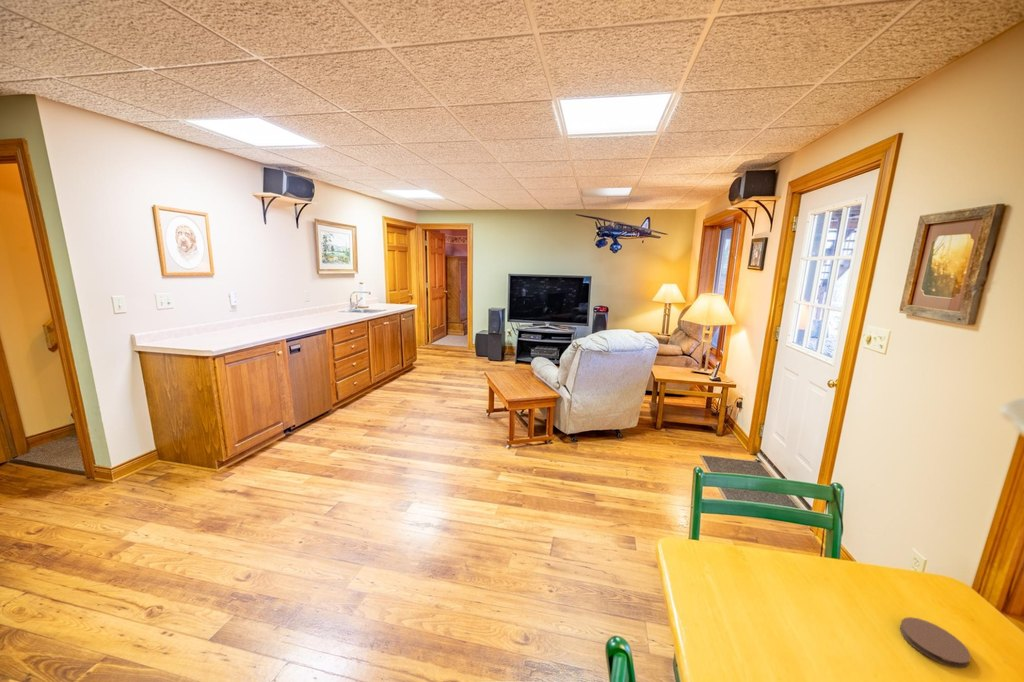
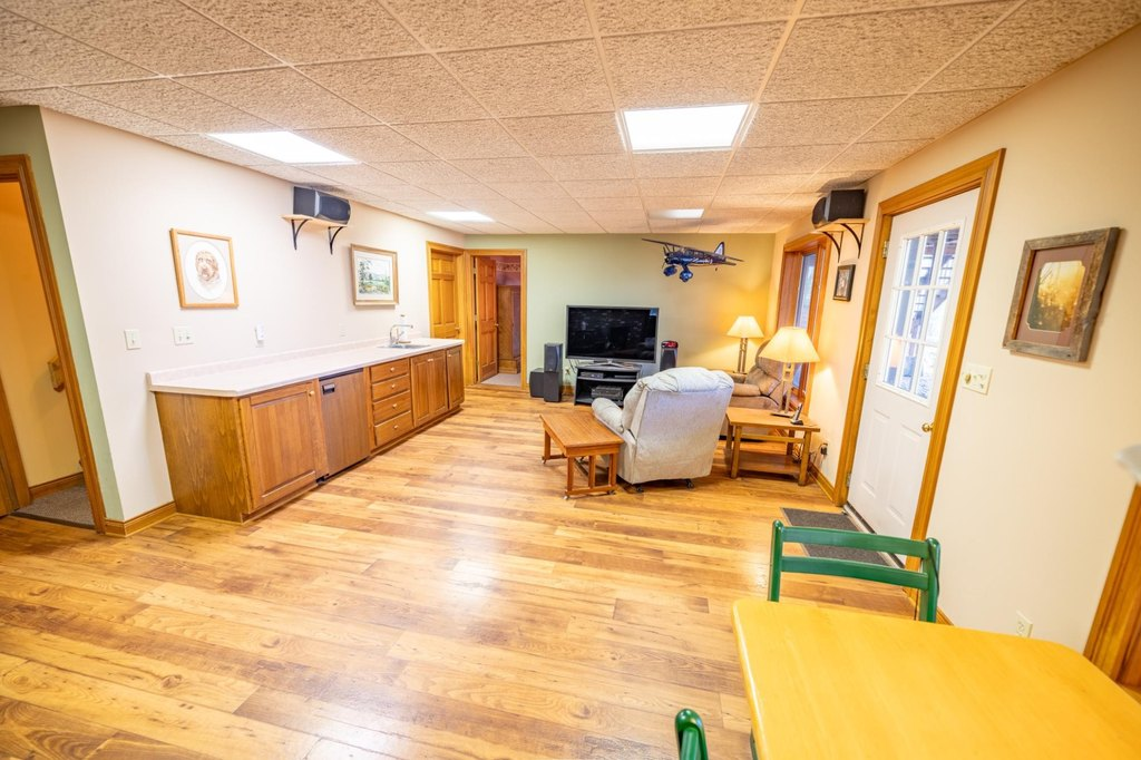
- coaster [899,616,972,669]
